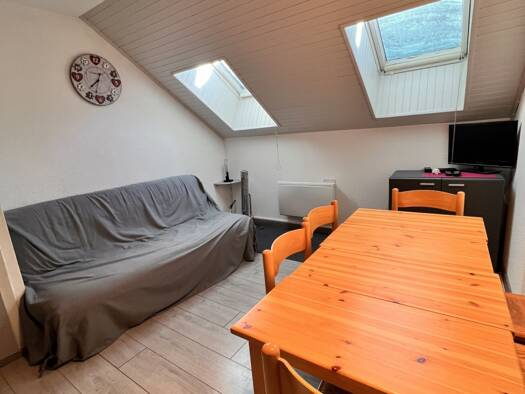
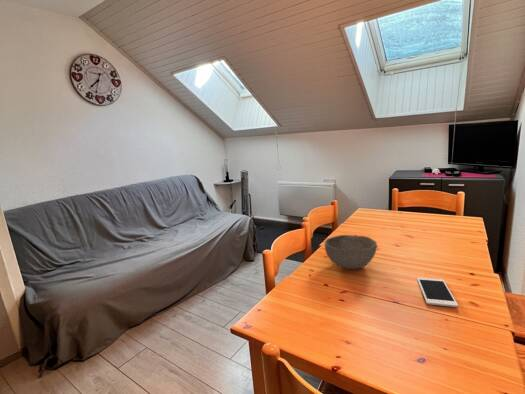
+ bowl [324,234,378,270]
+ cell phone [416,277,459,308]
